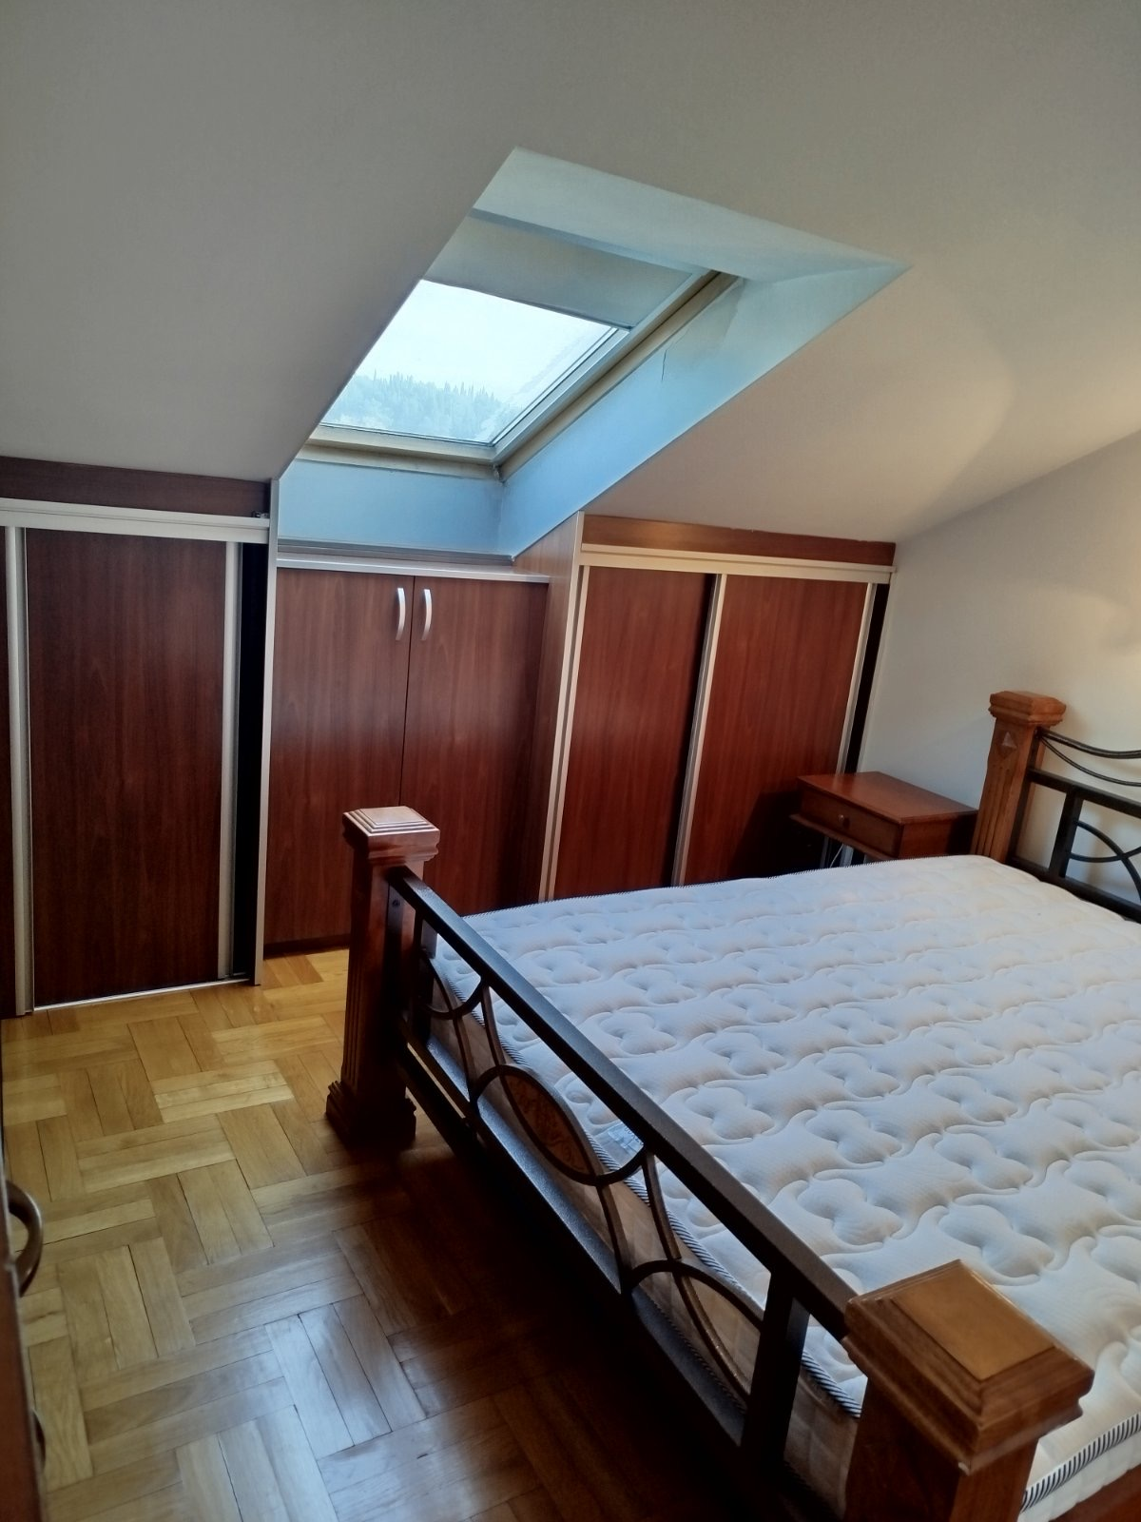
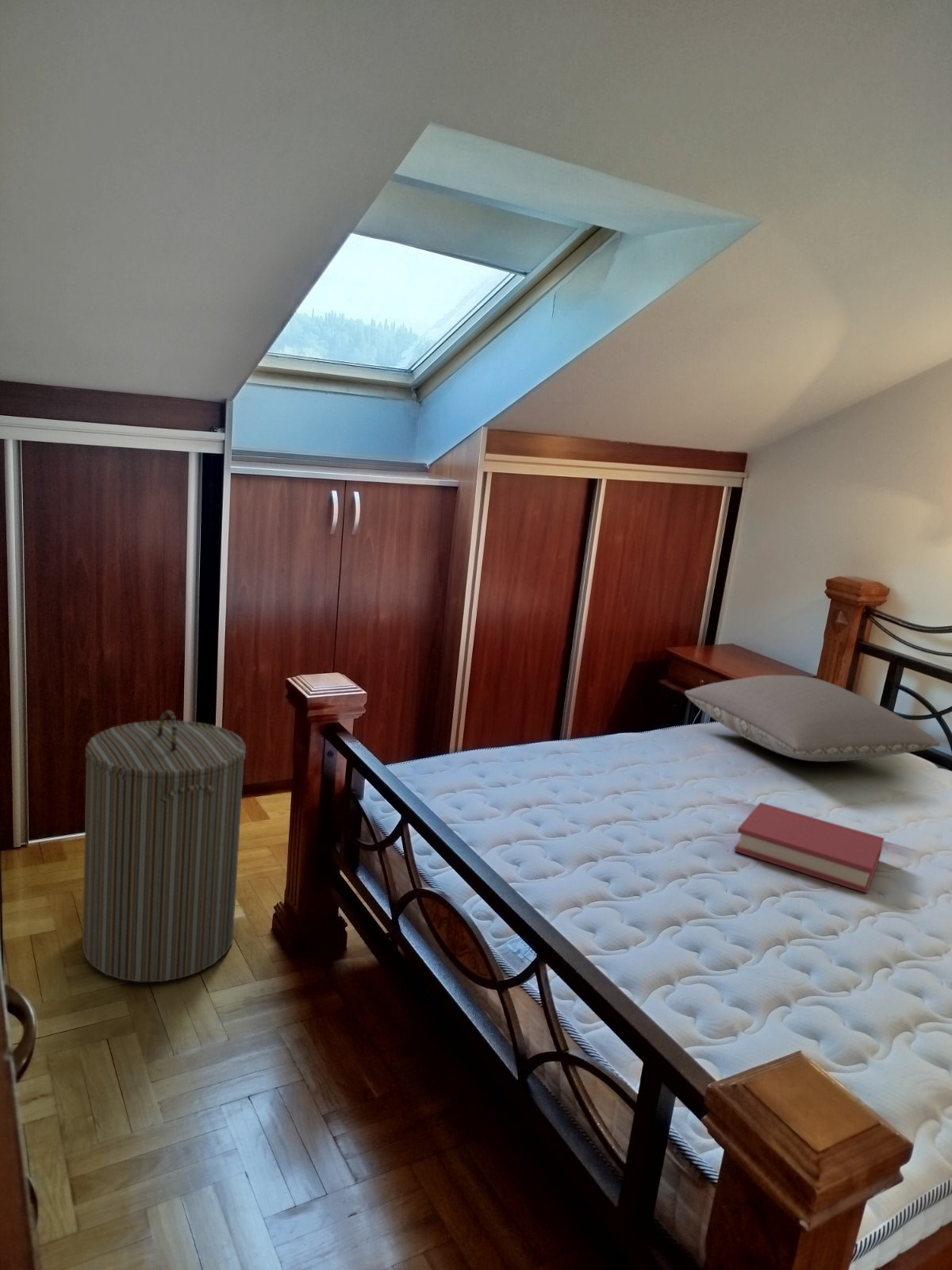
+ pillow [684,675,941,763]
+ laundry hamper [82,709,247,983]
+ hardback book [733,802,885,894]
